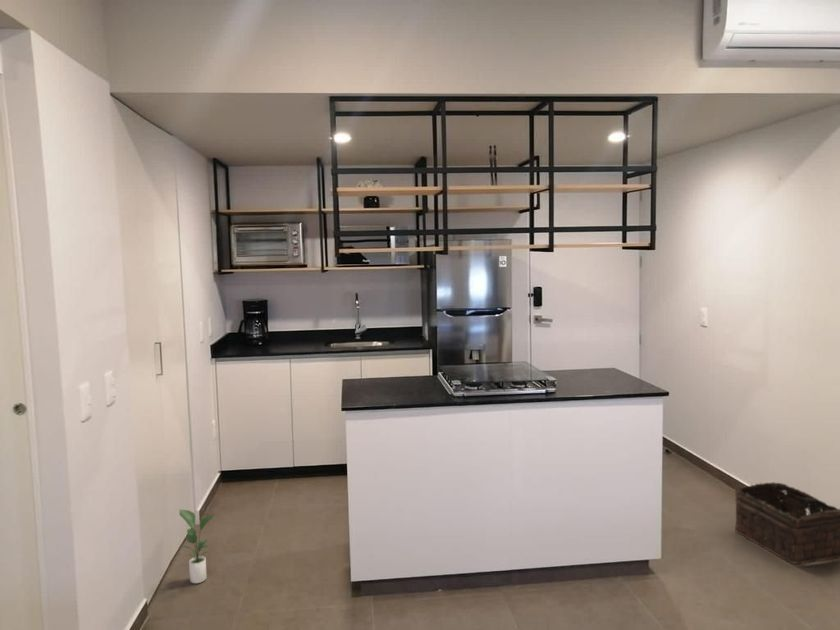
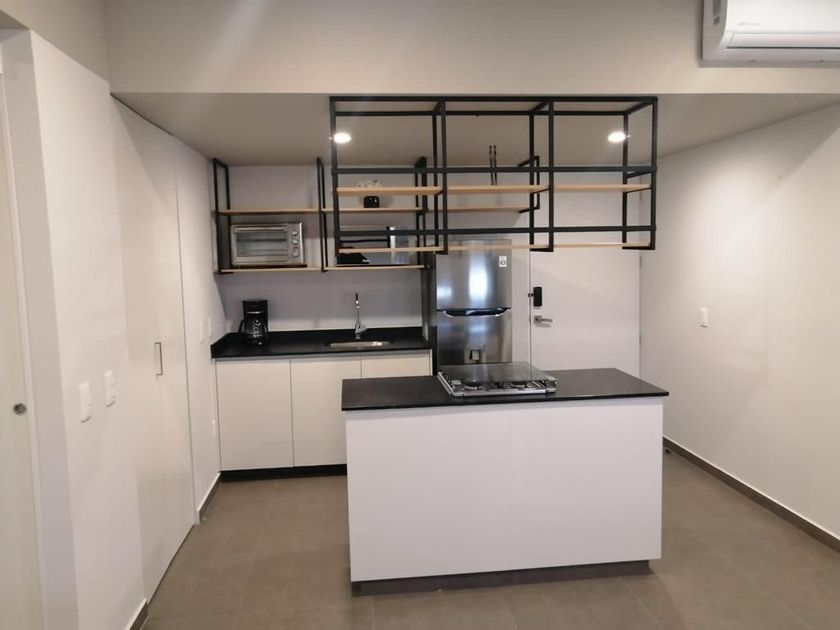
- basket [734,481,840,565]
- potted plant [178,508,216,584]
